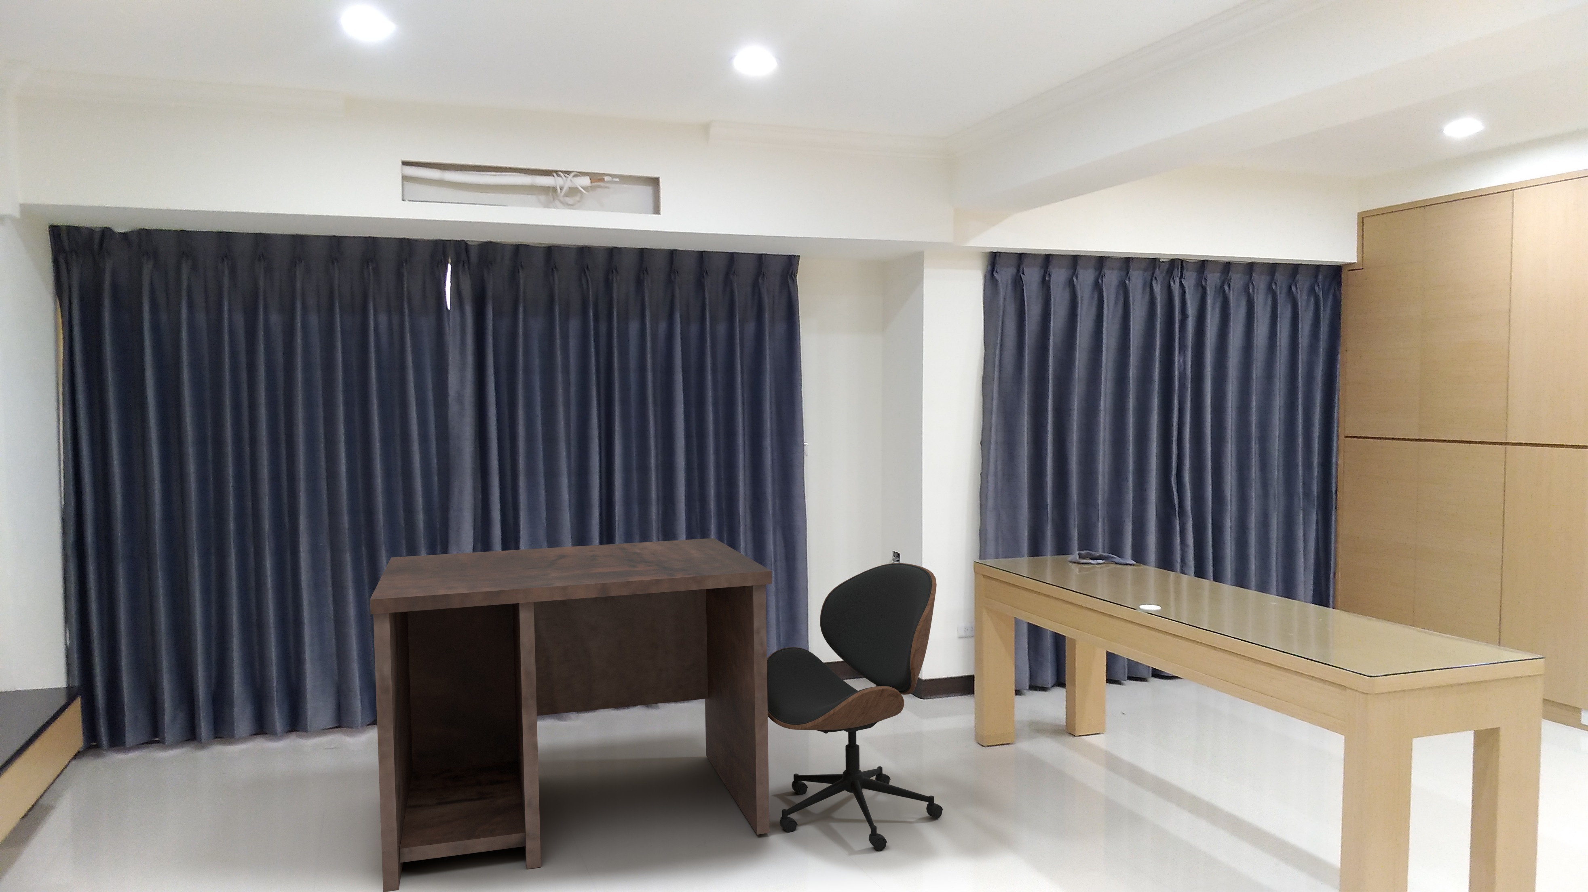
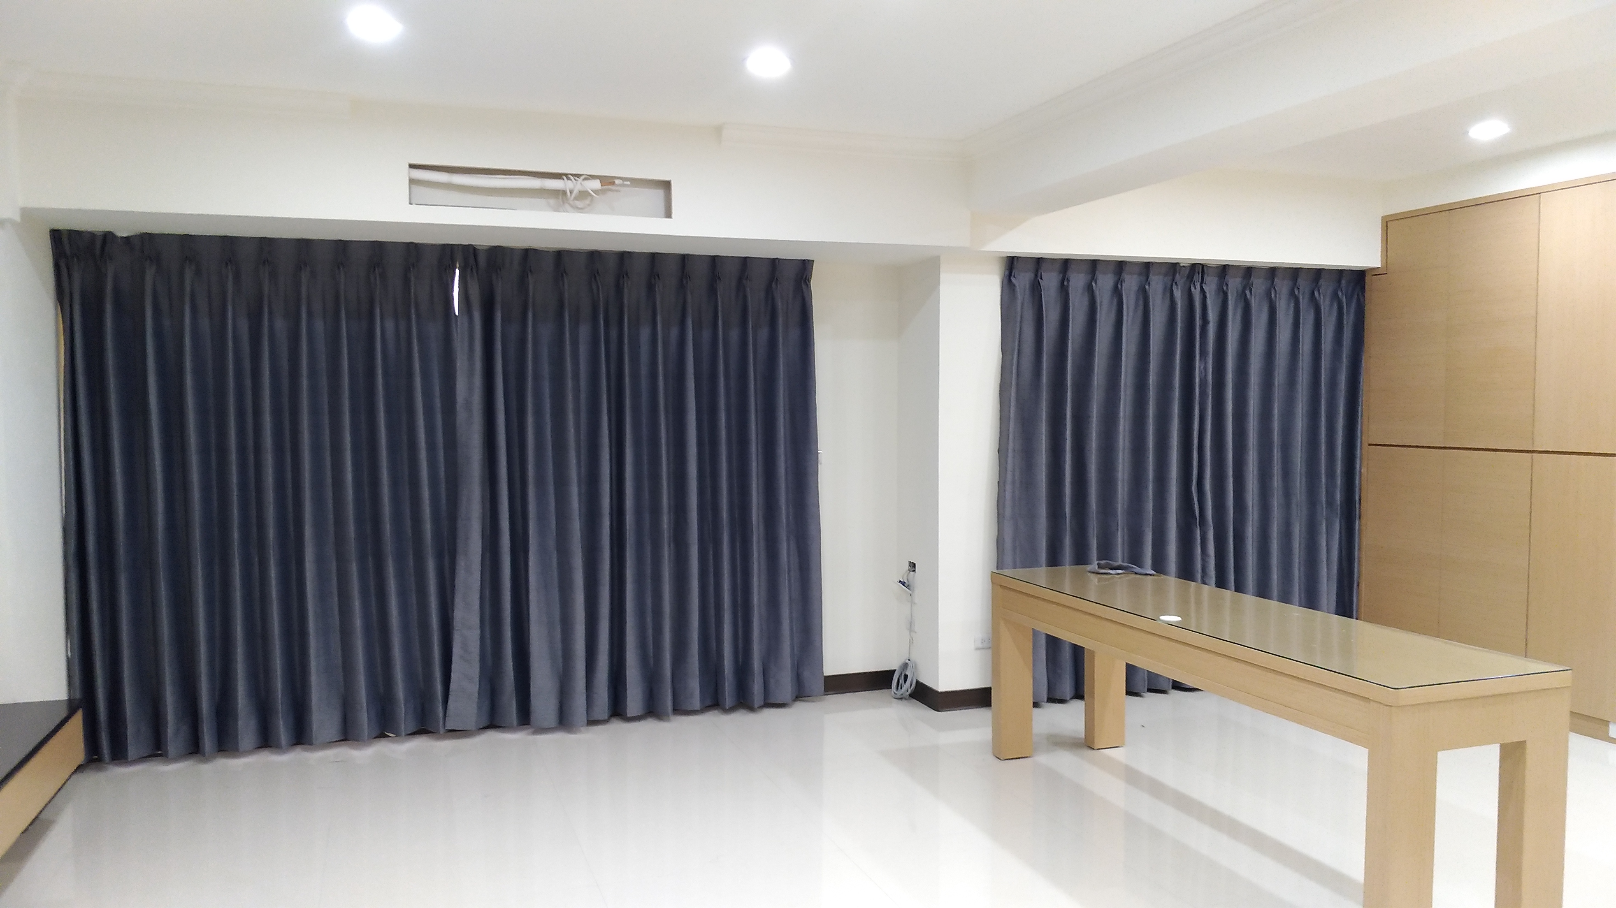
- office chair [767,563,943,852]
- desk [370,538,772,892]
